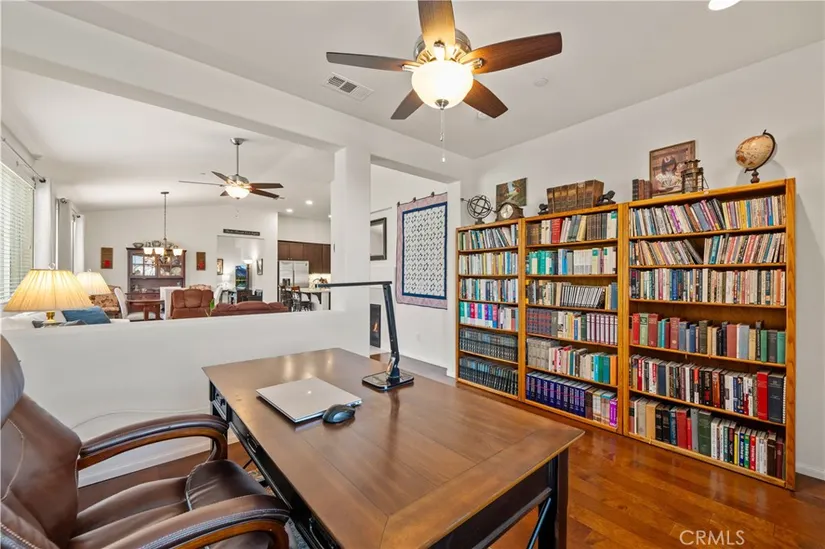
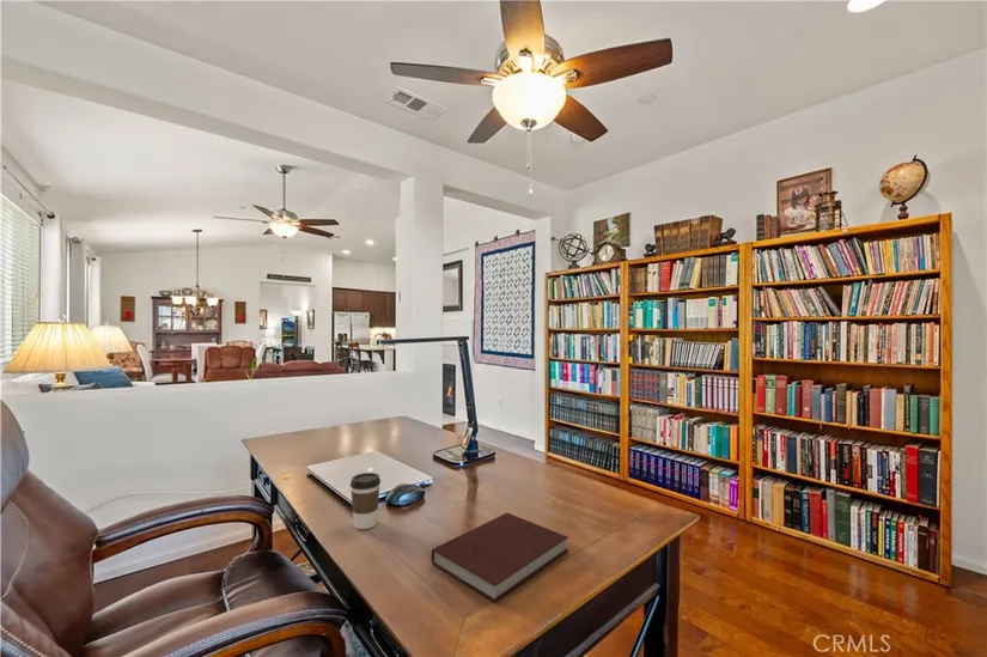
+ notebook [431,512,569,603]
+ coffee cup [349,472,382,530]
